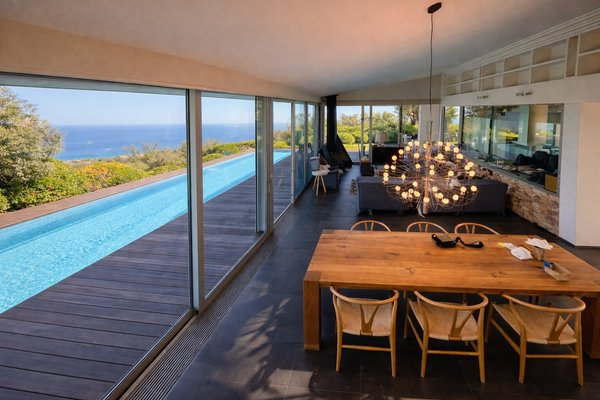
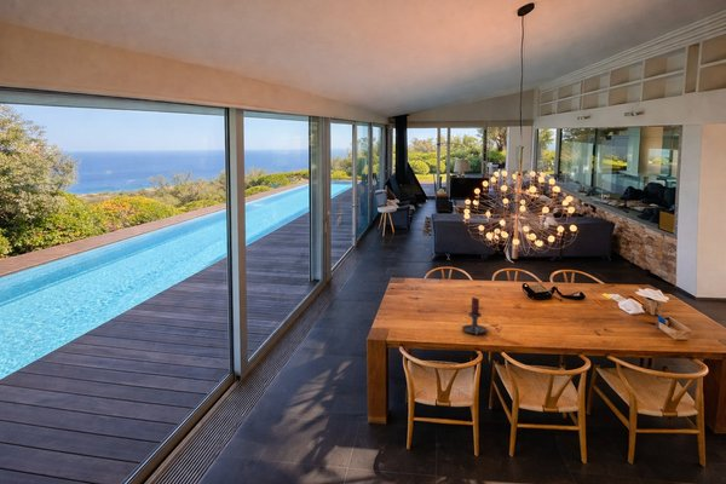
+ candle holder [461,296,489,335]
